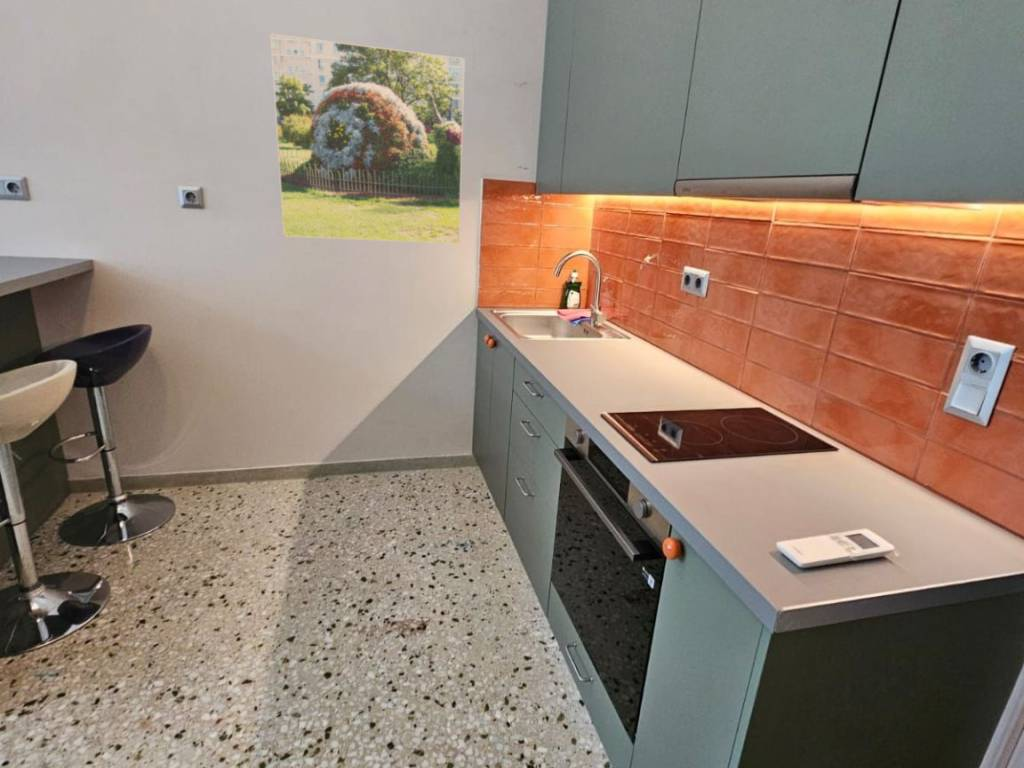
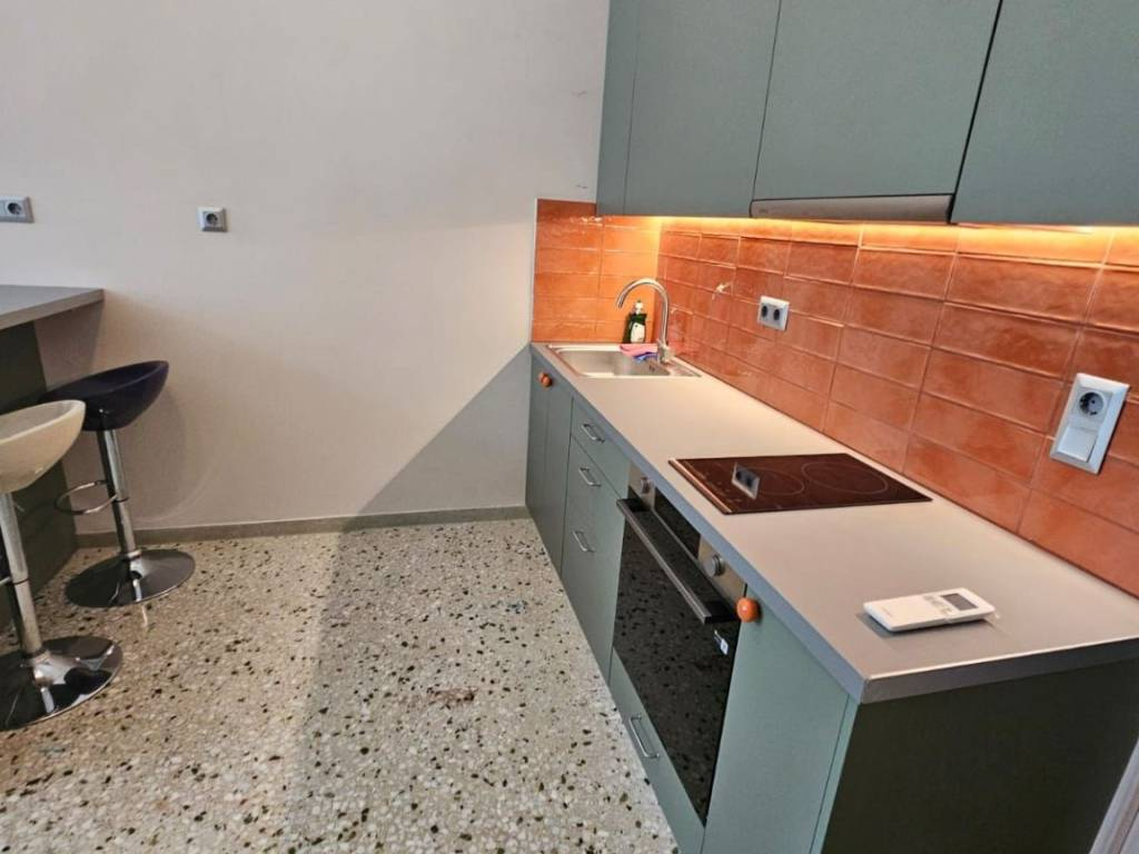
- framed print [269,32,466,245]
